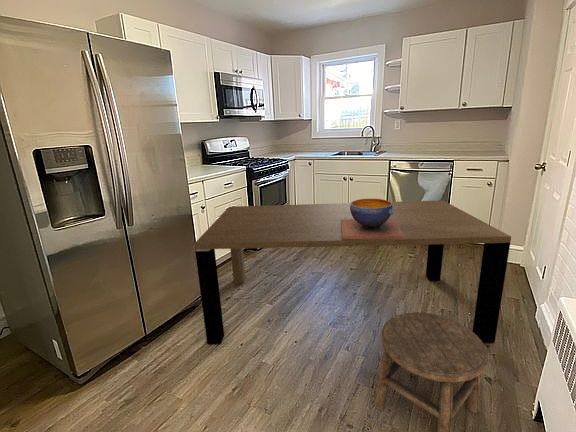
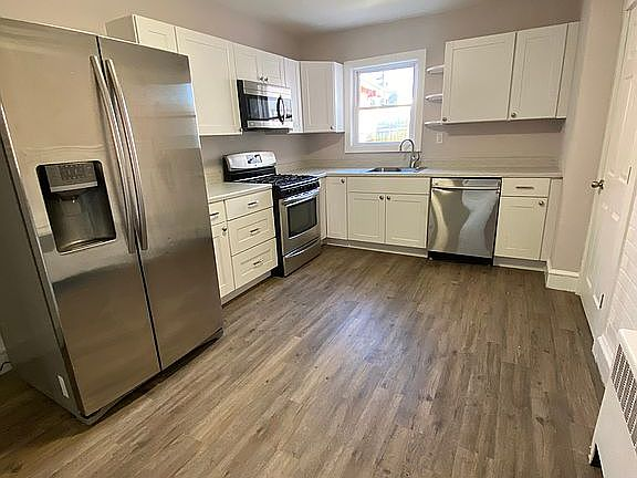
- decorative bowl [341,198,405,240]
- dining table [193,199,512,345]
- stool [373,311,489,432]
